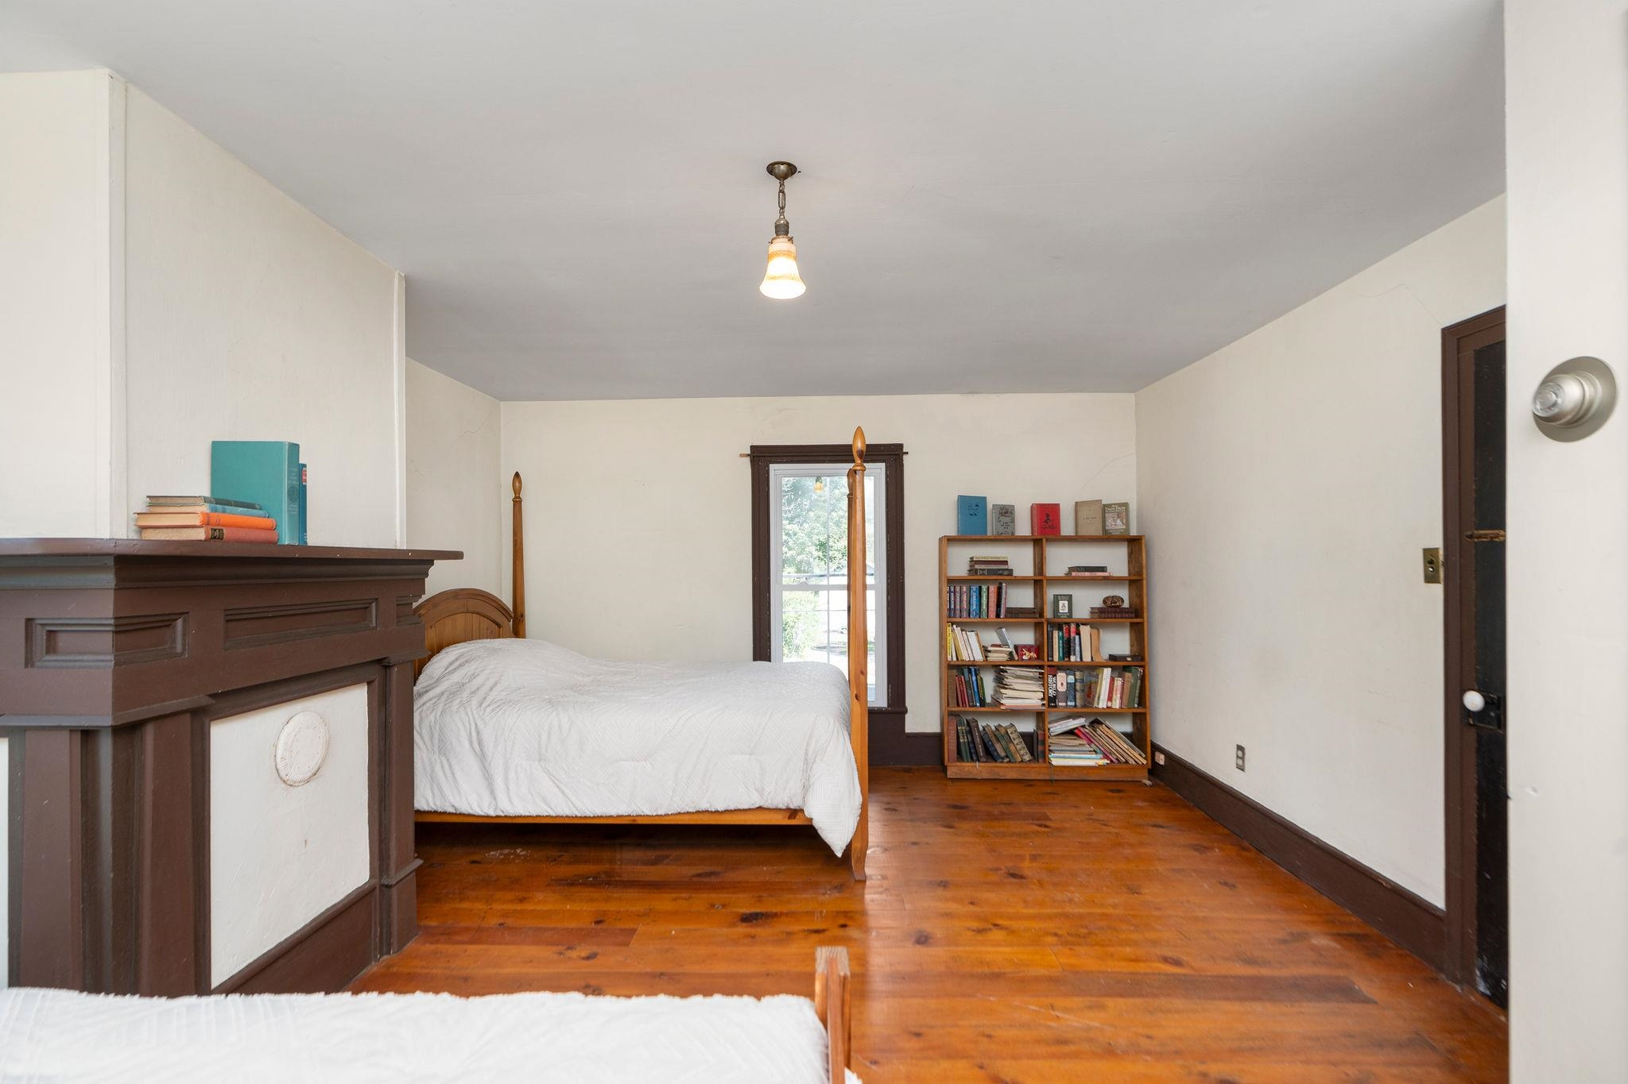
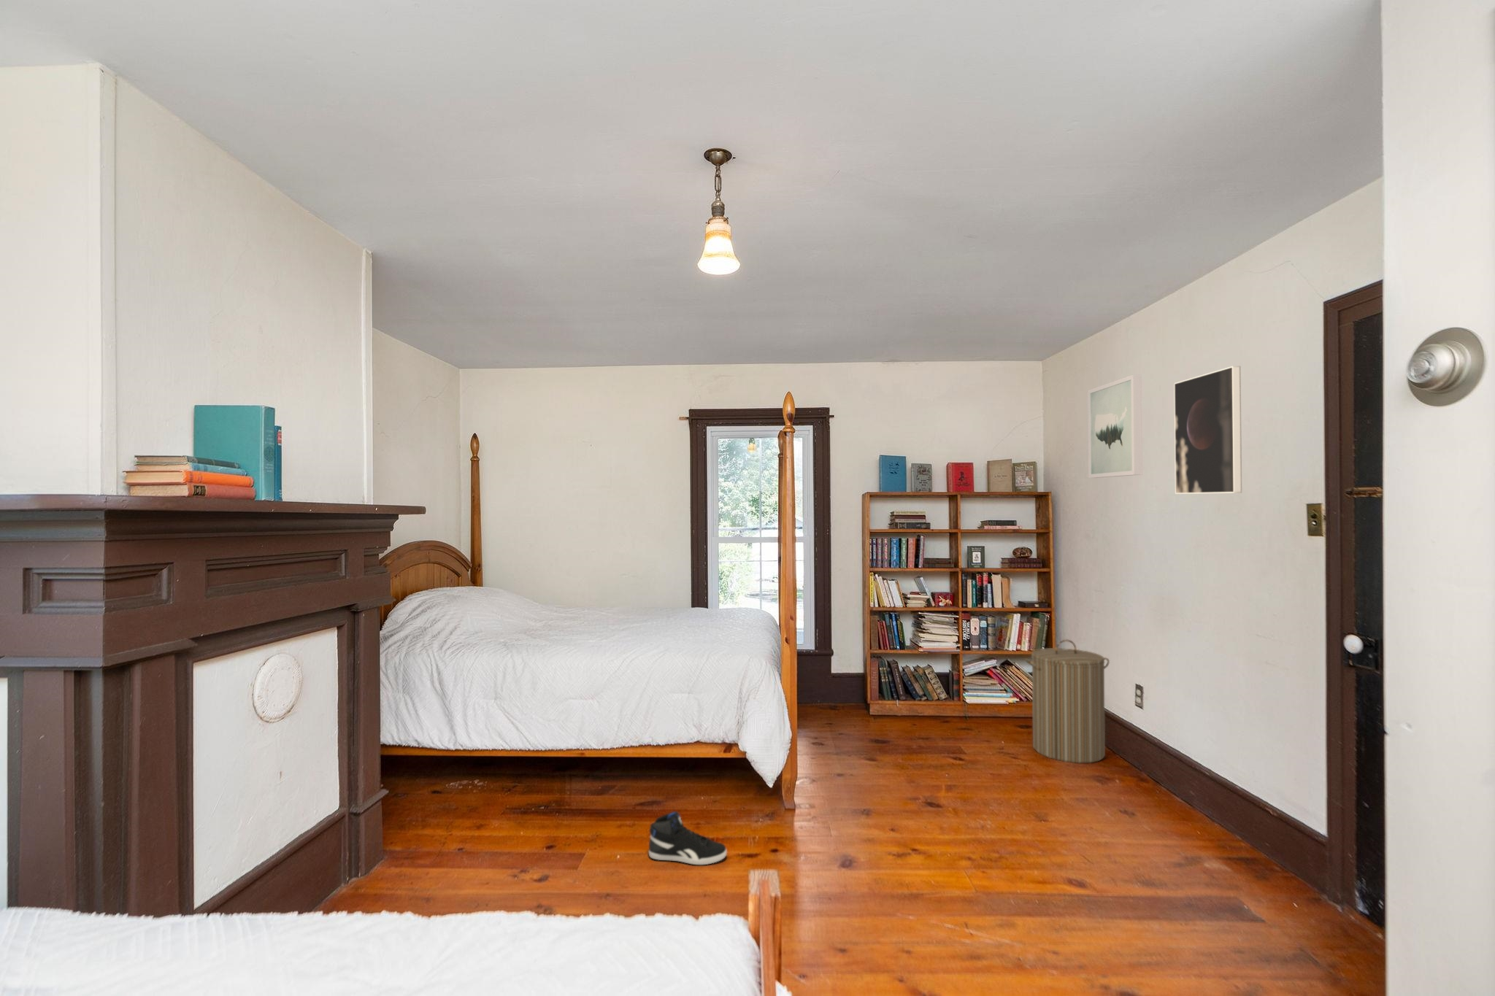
+ laundry hamper [1024,638,1110,764]
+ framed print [1173,366,1243,495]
+ wall art [1087,374,1143,479]
+ sneaker [648,810,728,866]
